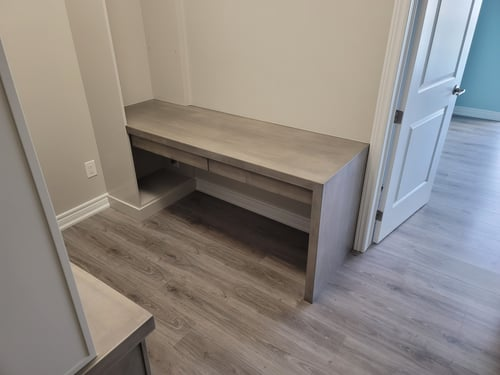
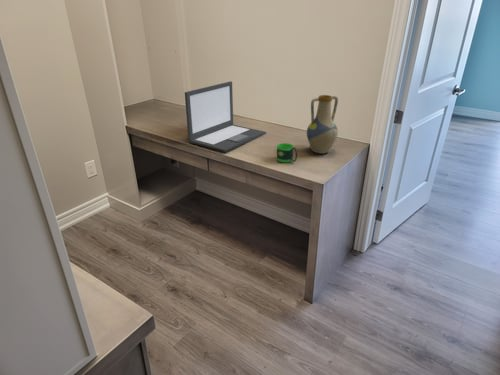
+ vase [306,94,339,155]
+ laptop [184,80,267,153]
+ mug [276,142,299,164]
